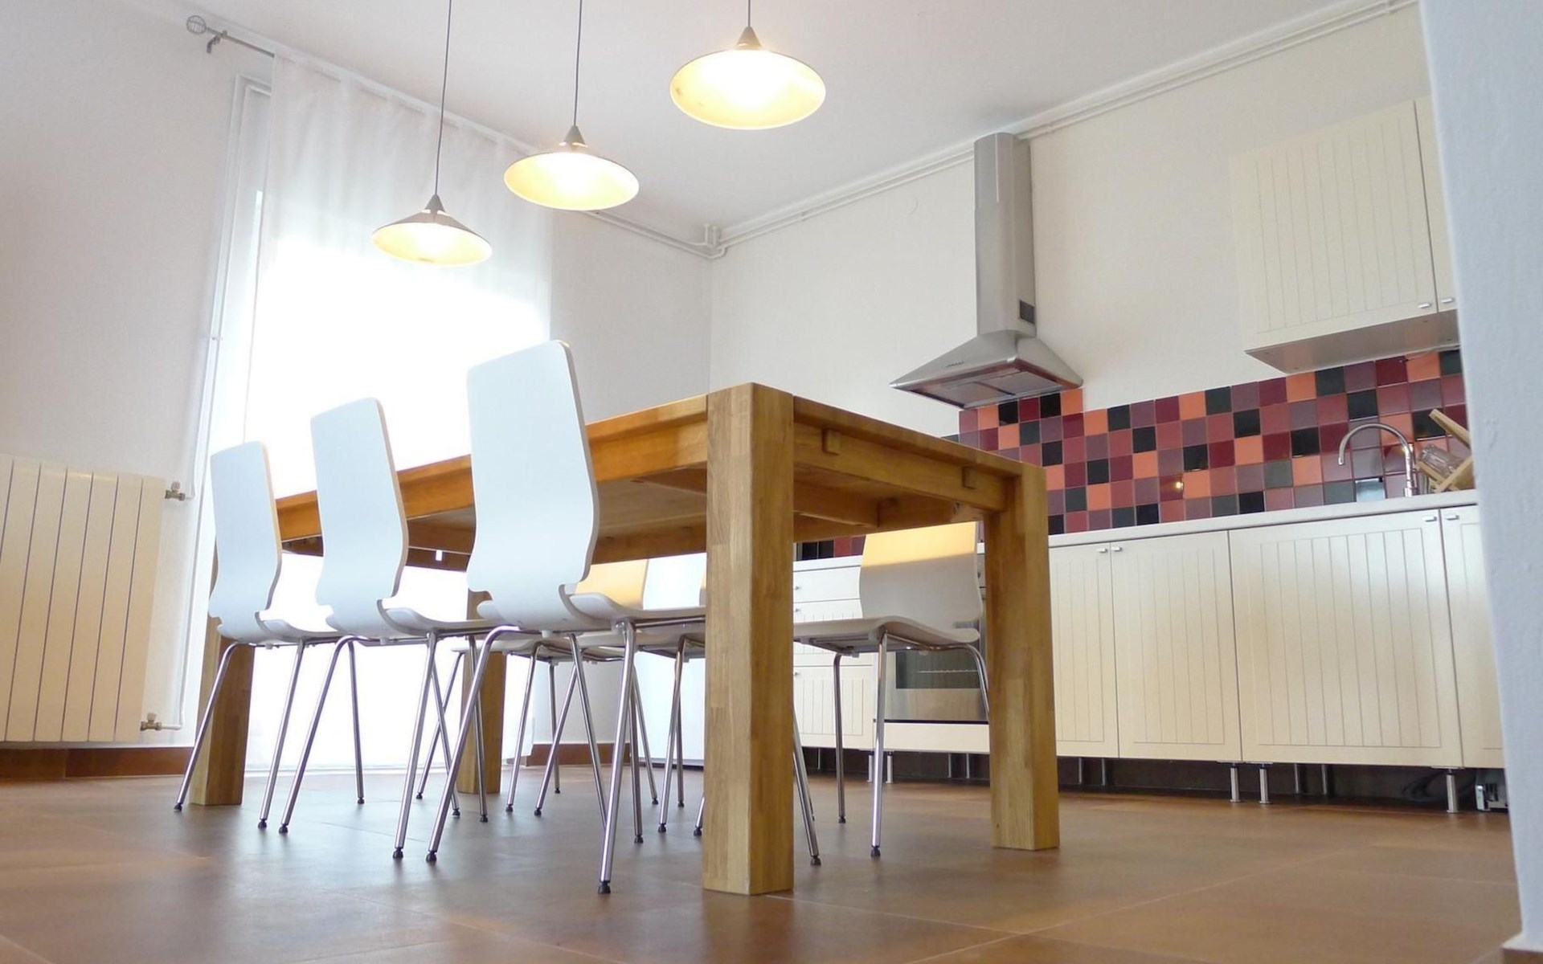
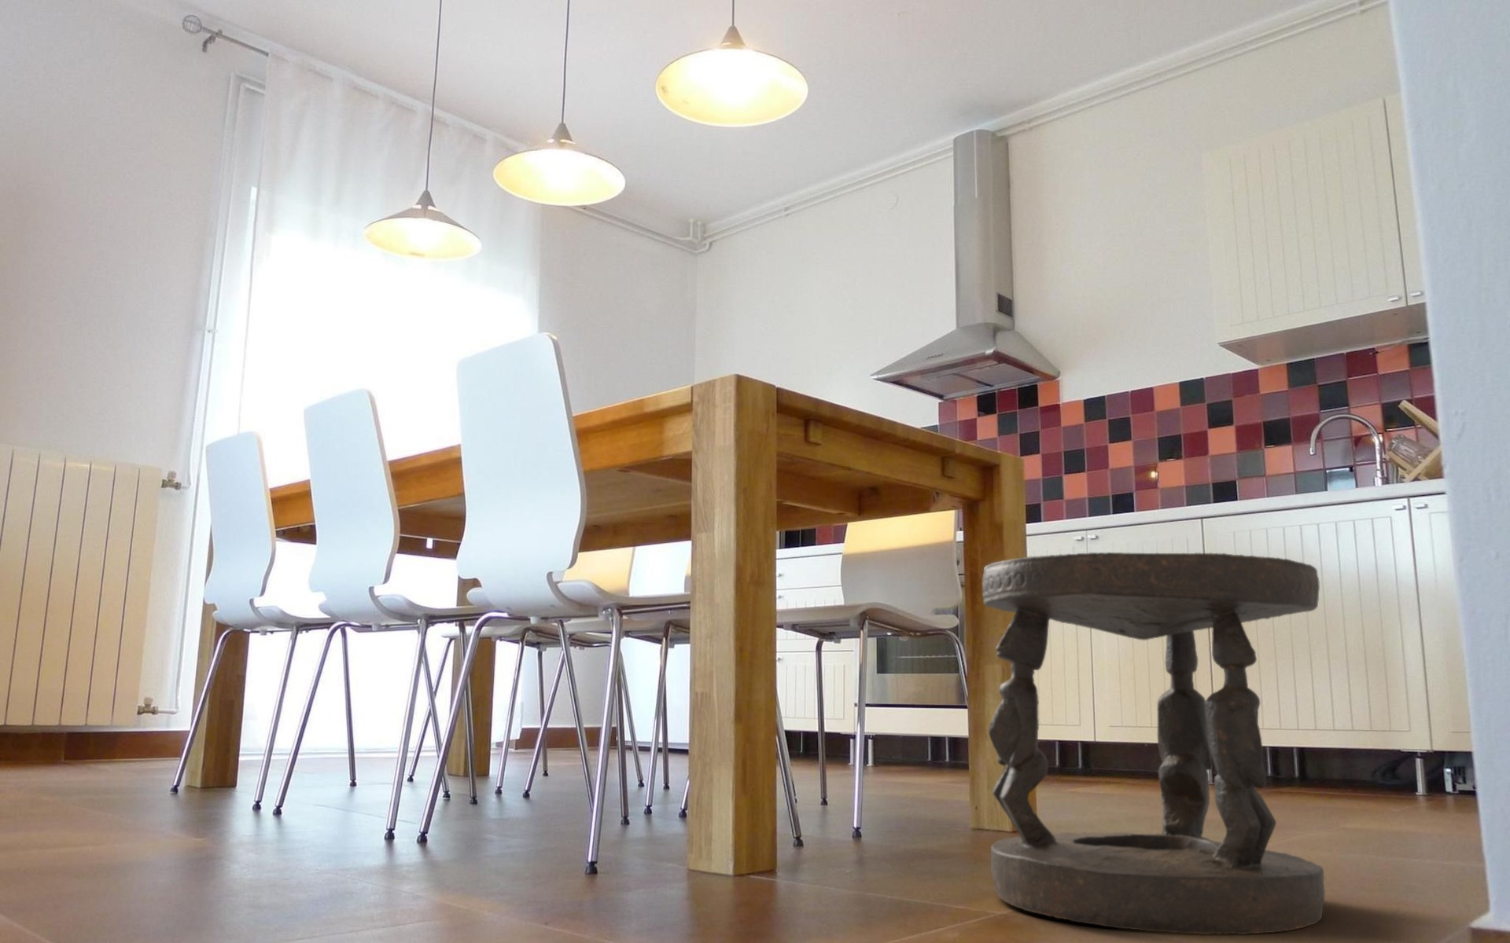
+ stool [982,552,1325,935]
